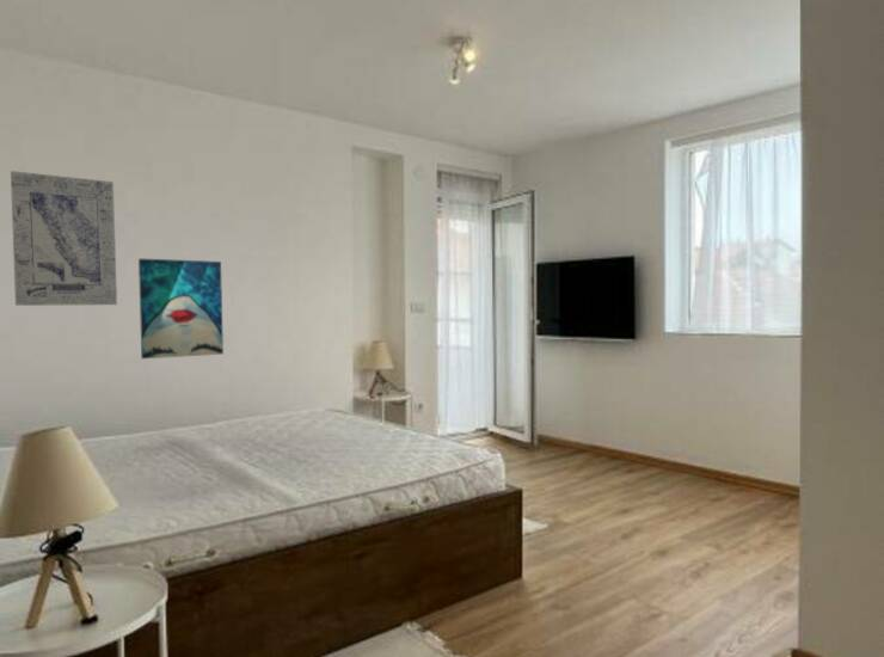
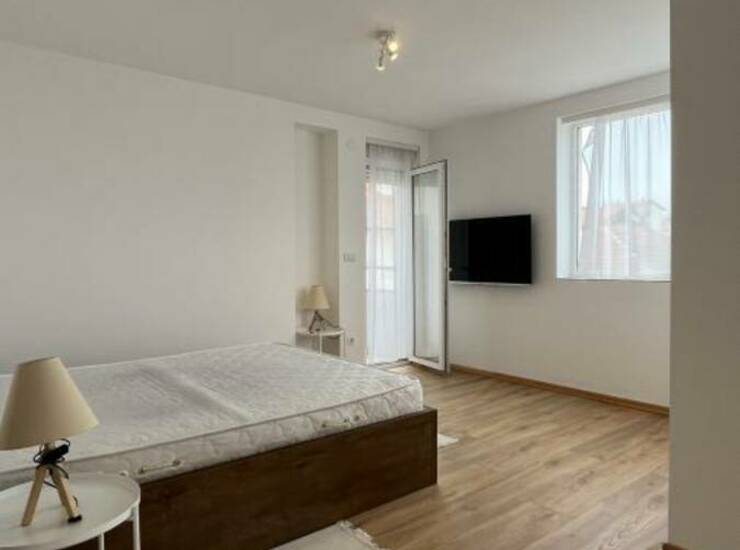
- wall art [137,257,225,360]
- wall art [10,170,118,307]
